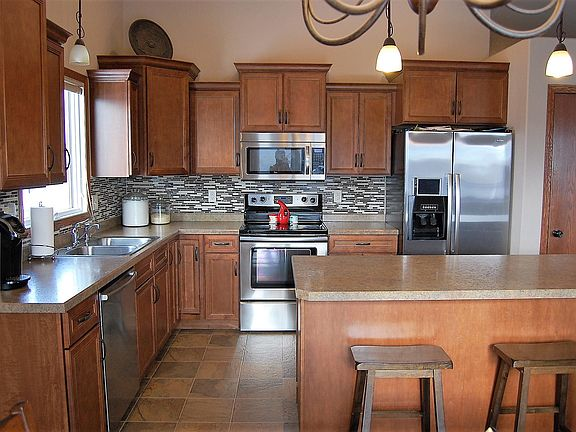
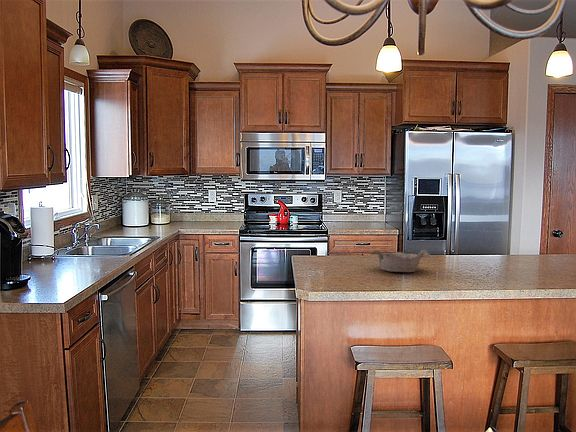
+ bowl [367,249,431,273]
